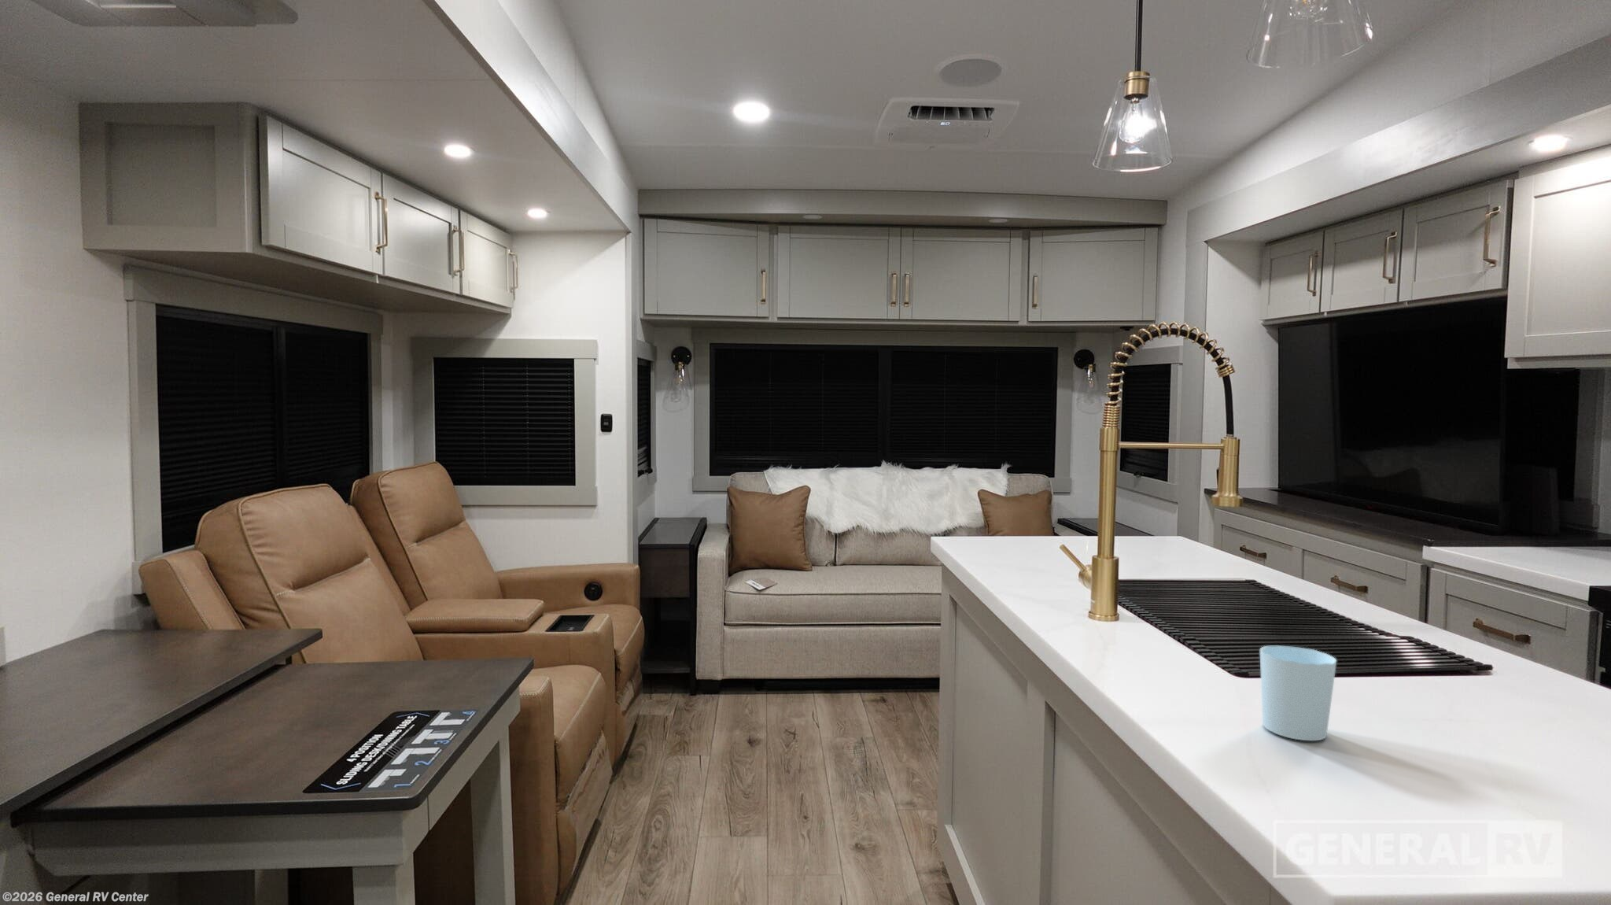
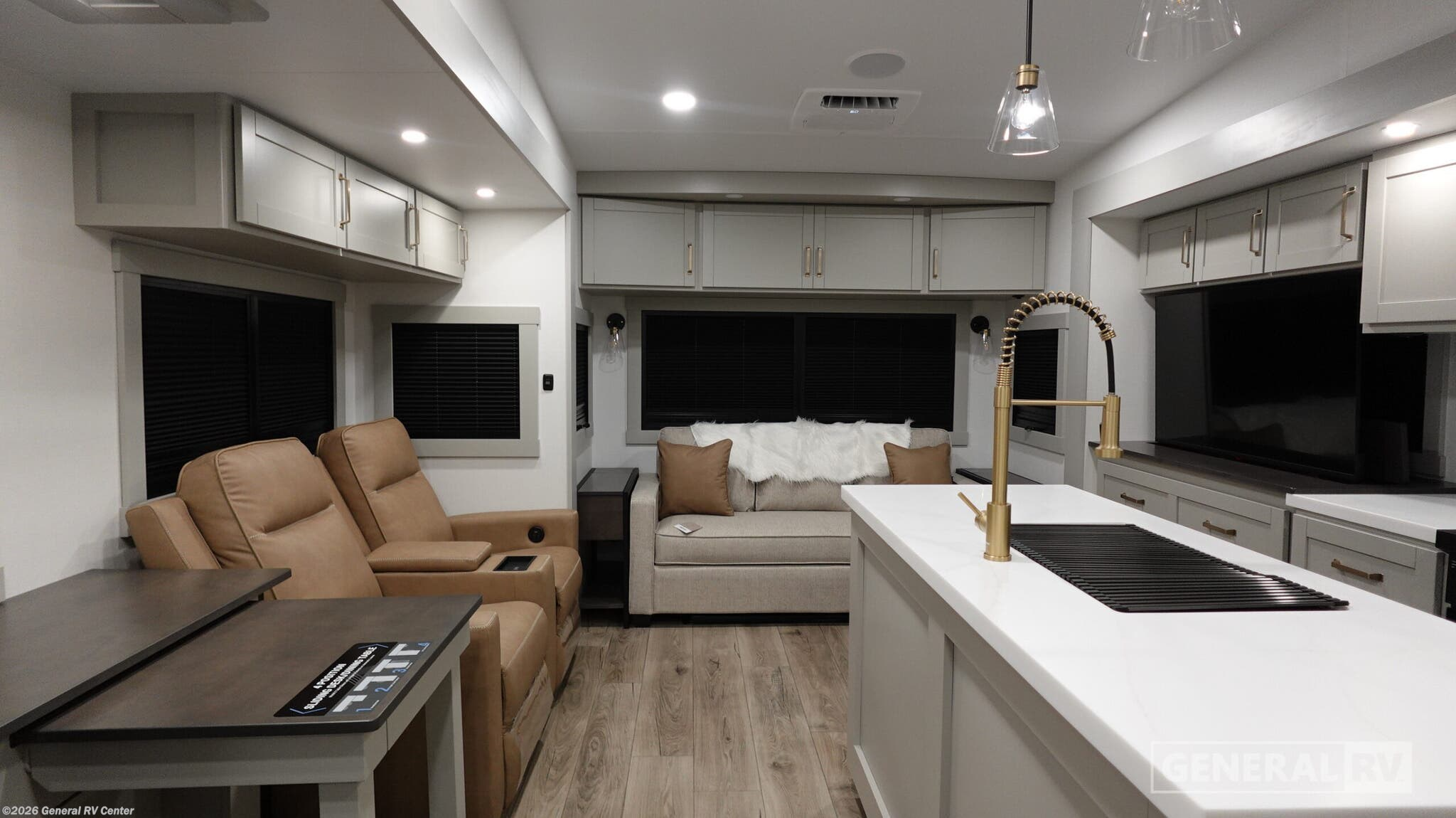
- cup [1259,645,1338,741]
